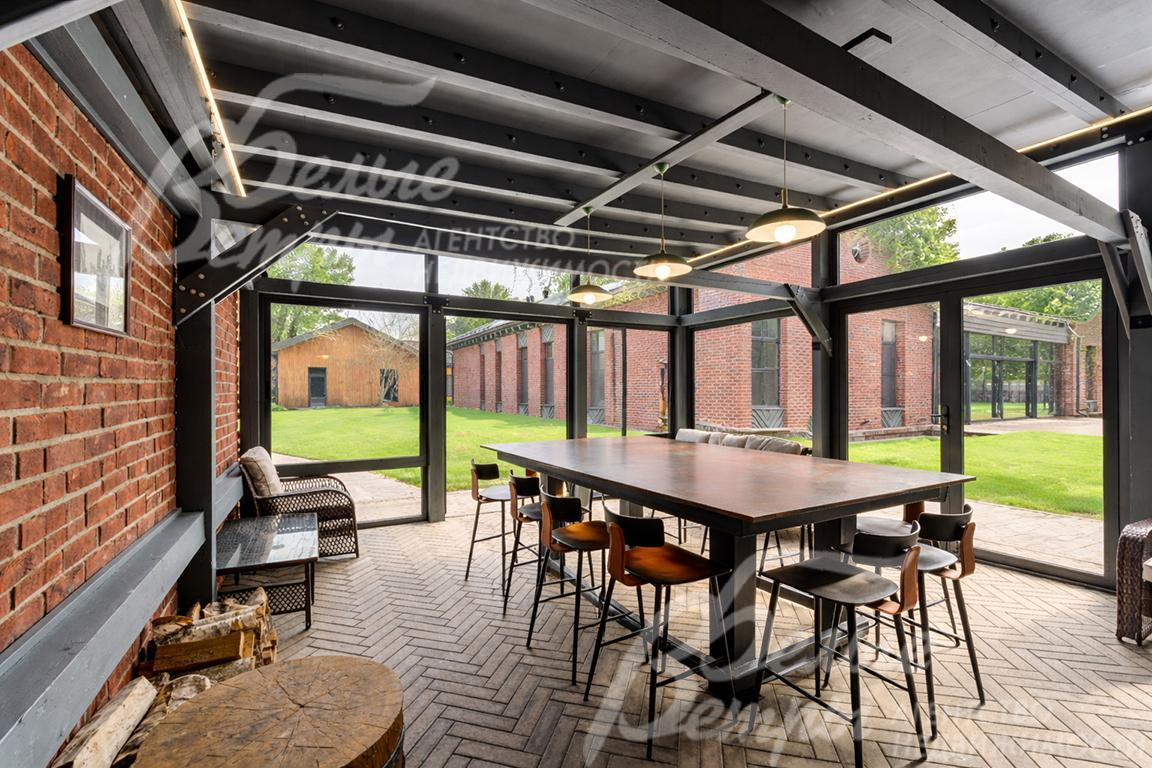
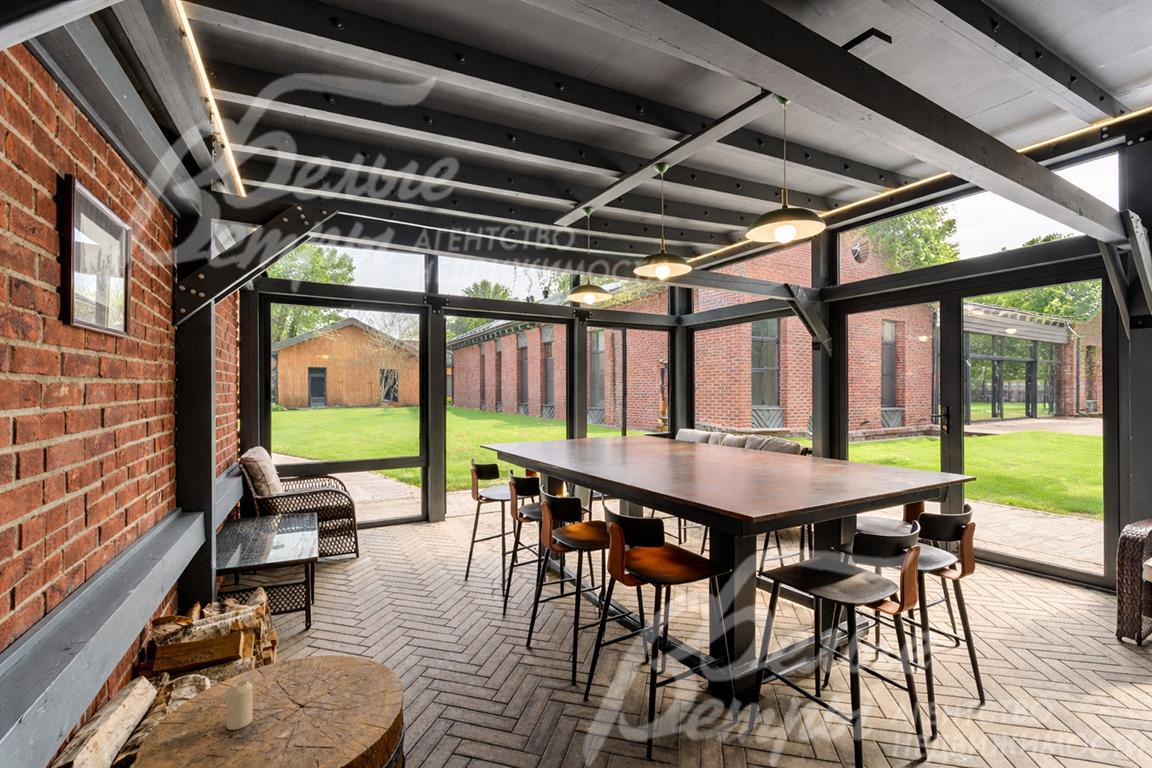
+ candle [225,679,253,731]
